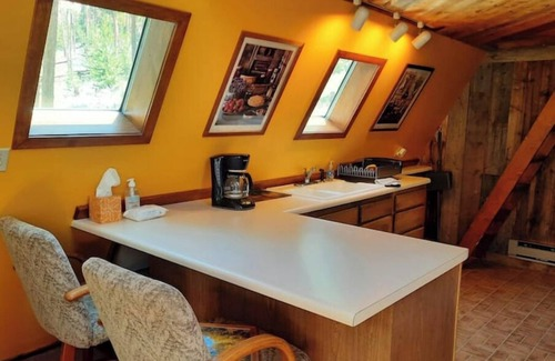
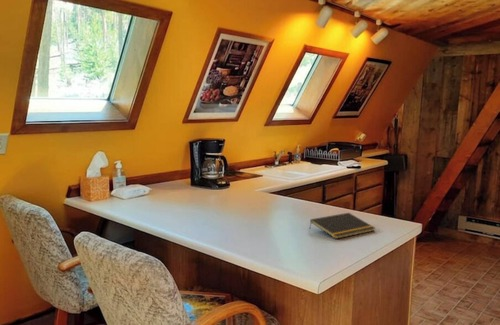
+ notepad [308,212,376,240]
